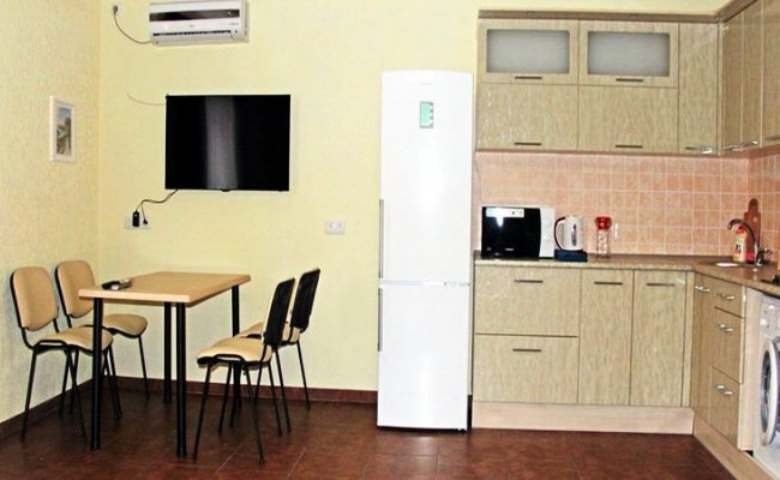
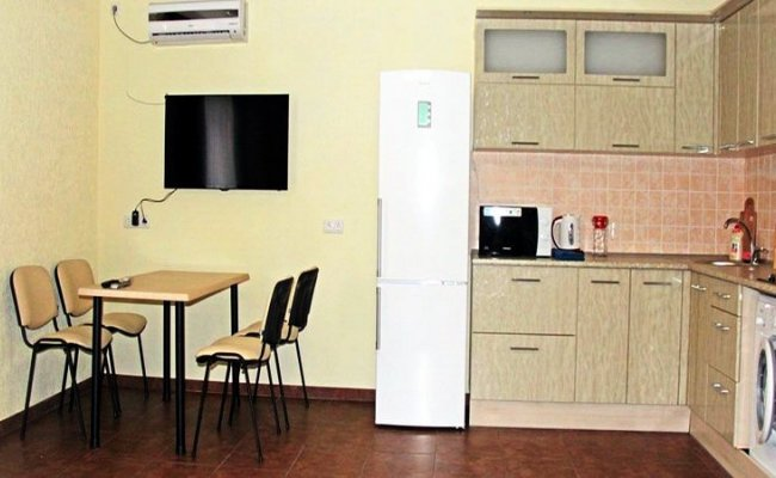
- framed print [48,95,78,166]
